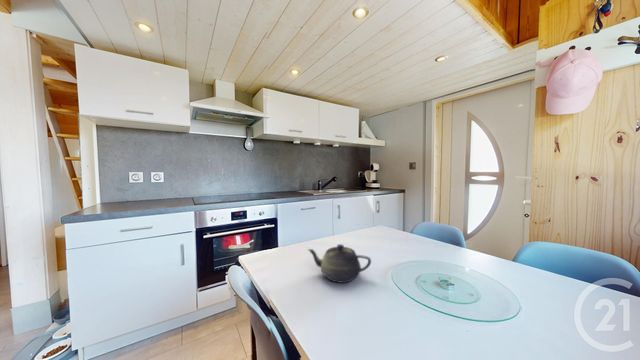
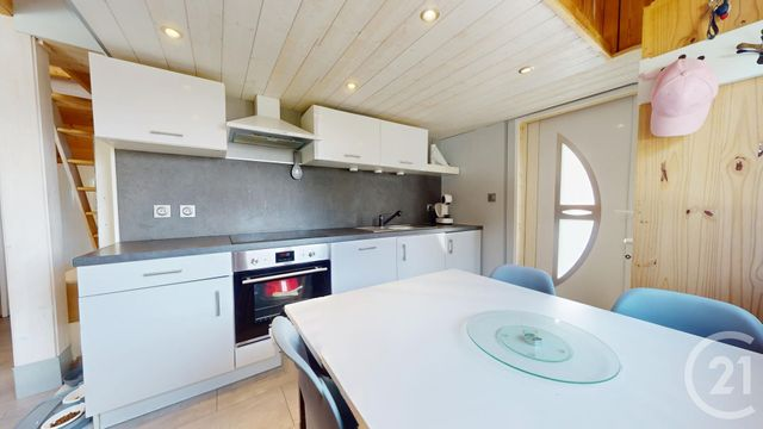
- teapot [306,243,372,284]
